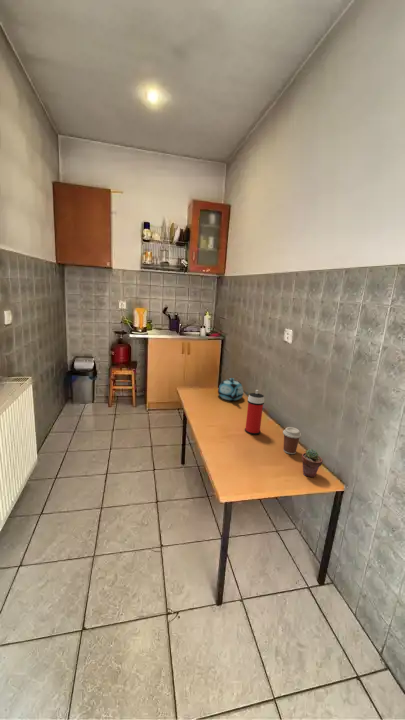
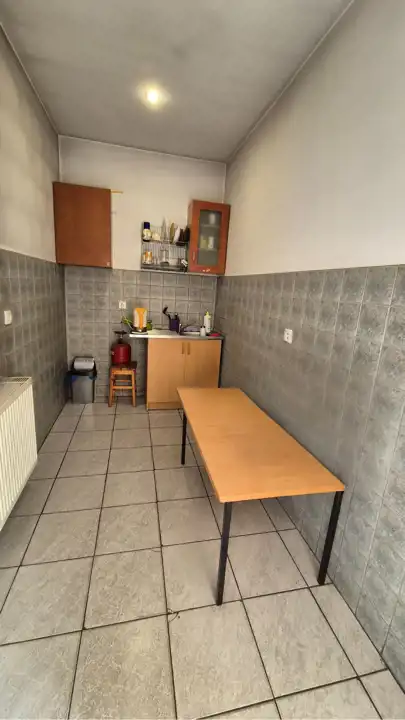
- teapot [217,377,245,401]
- spray can [244,389,265,436]
- coffee cup [282,426,302,455]
- potted succulent [301,448,324,478]
